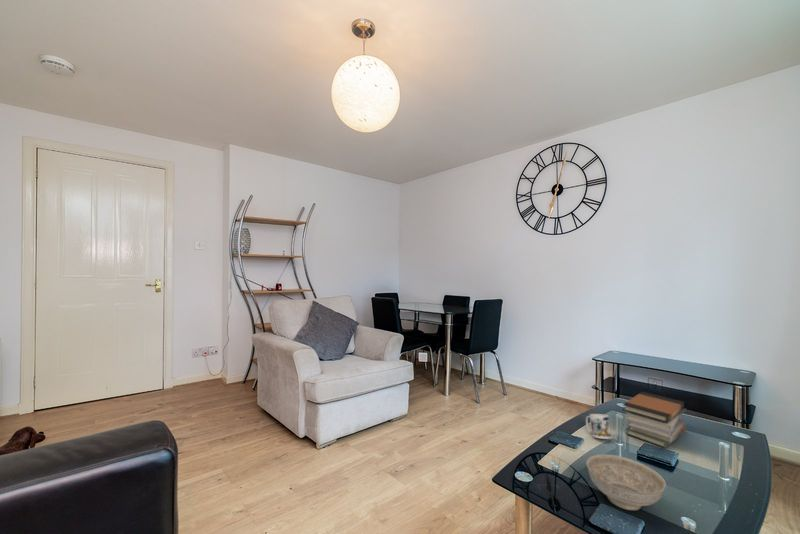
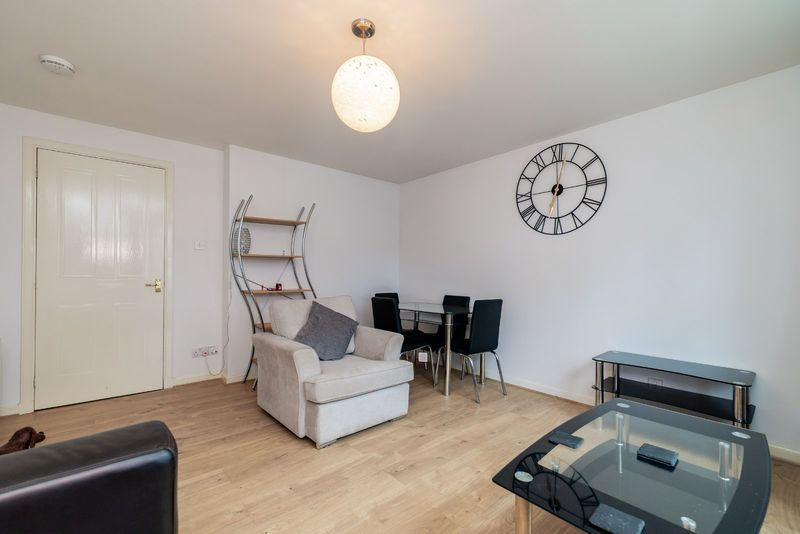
- decorative bowl [585,453,667,511]
- book stack [622,391,688,449]
- mug [585,413,613,440]
